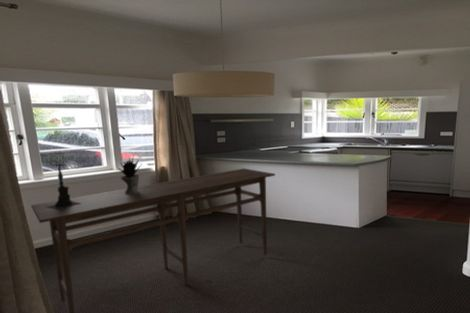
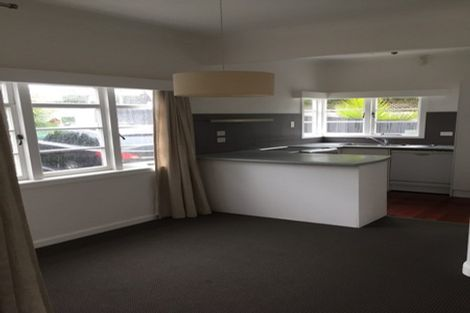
- potted plant [115,154,143,194]
- candle holder [46,157,81,209]
- dining table [30,167,276,313]
